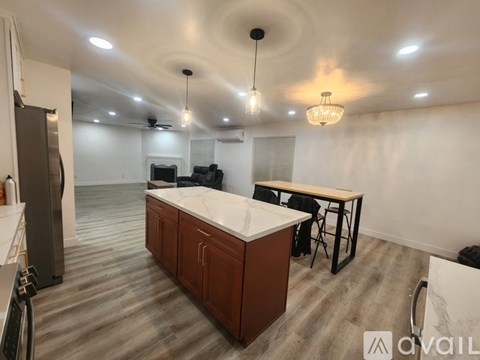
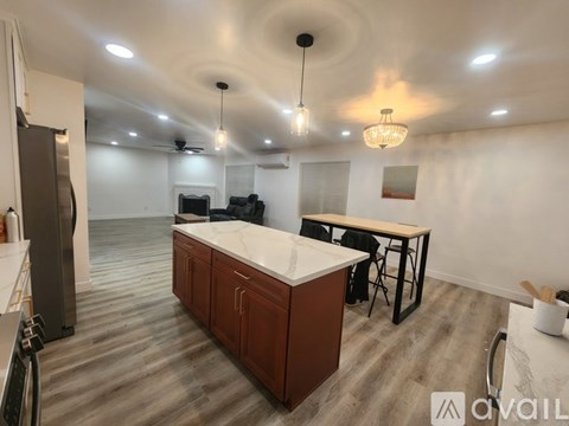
+ utensil holder [517,279,569,336]
+ wall art [381,164,420,201]
